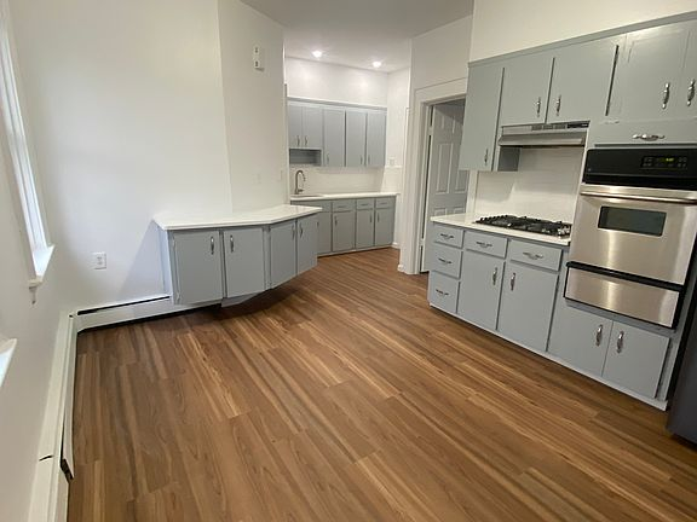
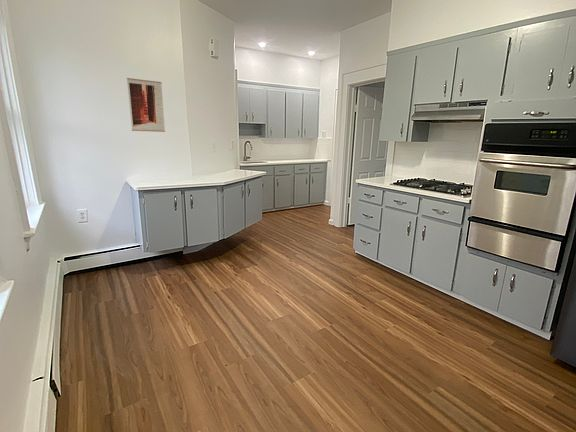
+ wall art [126,77,166,133]
